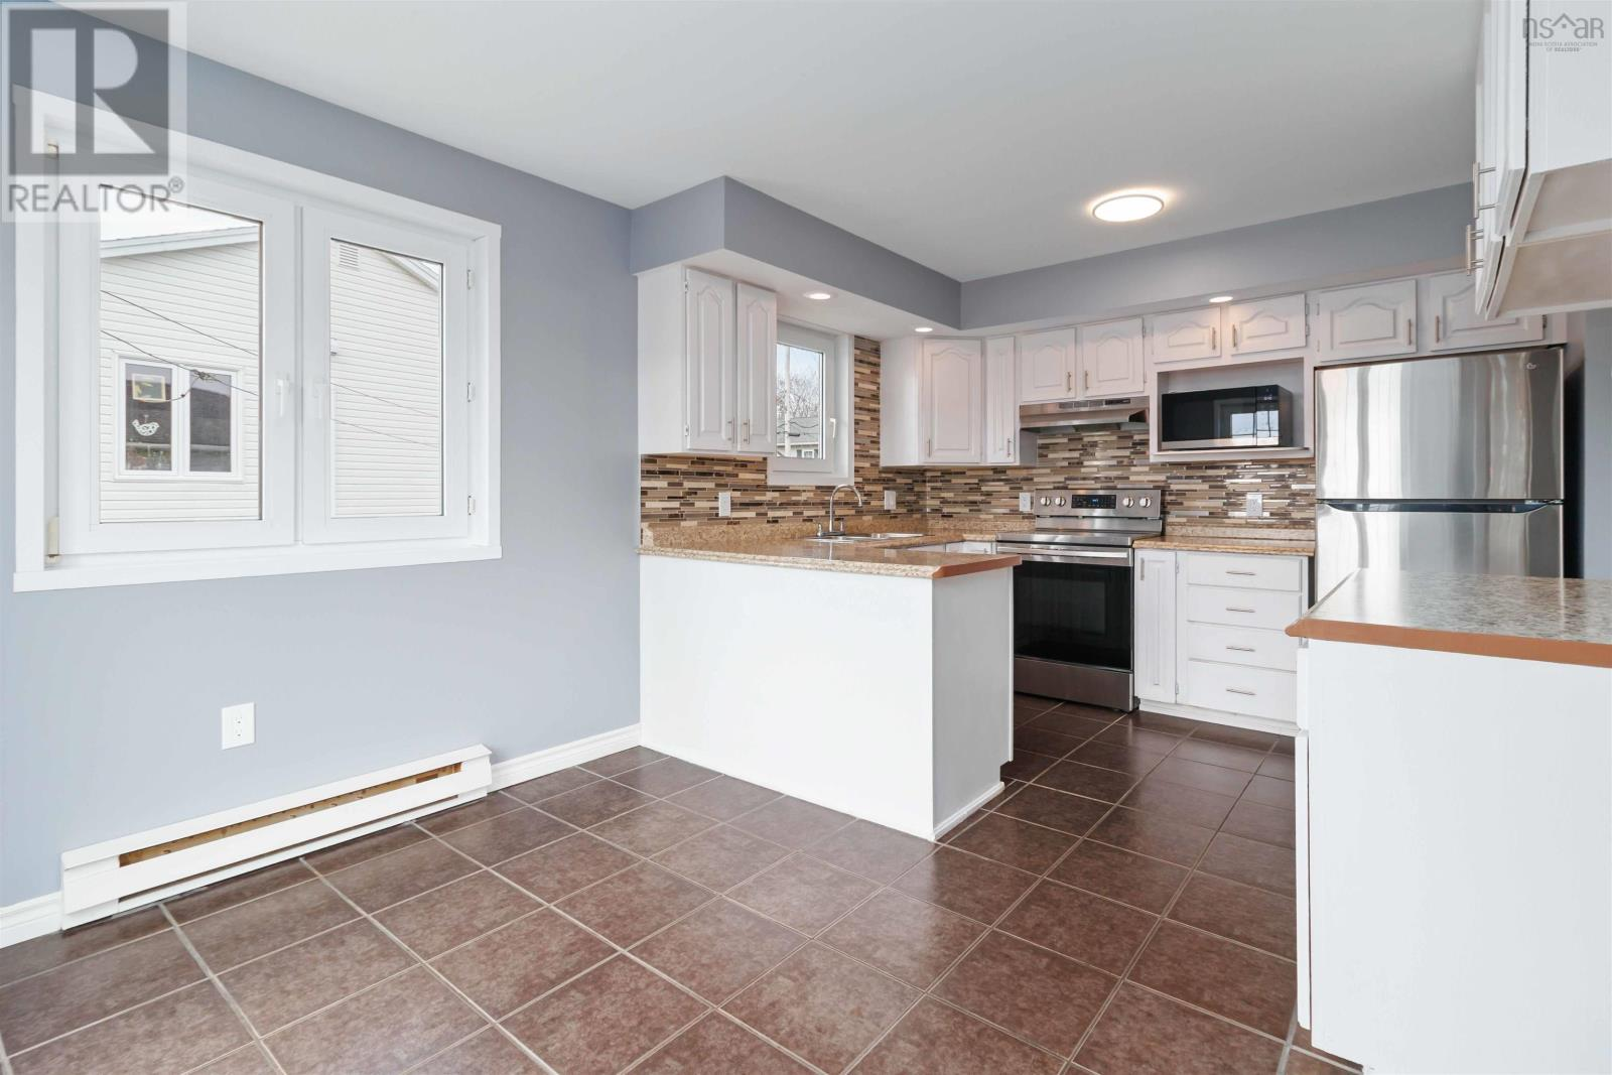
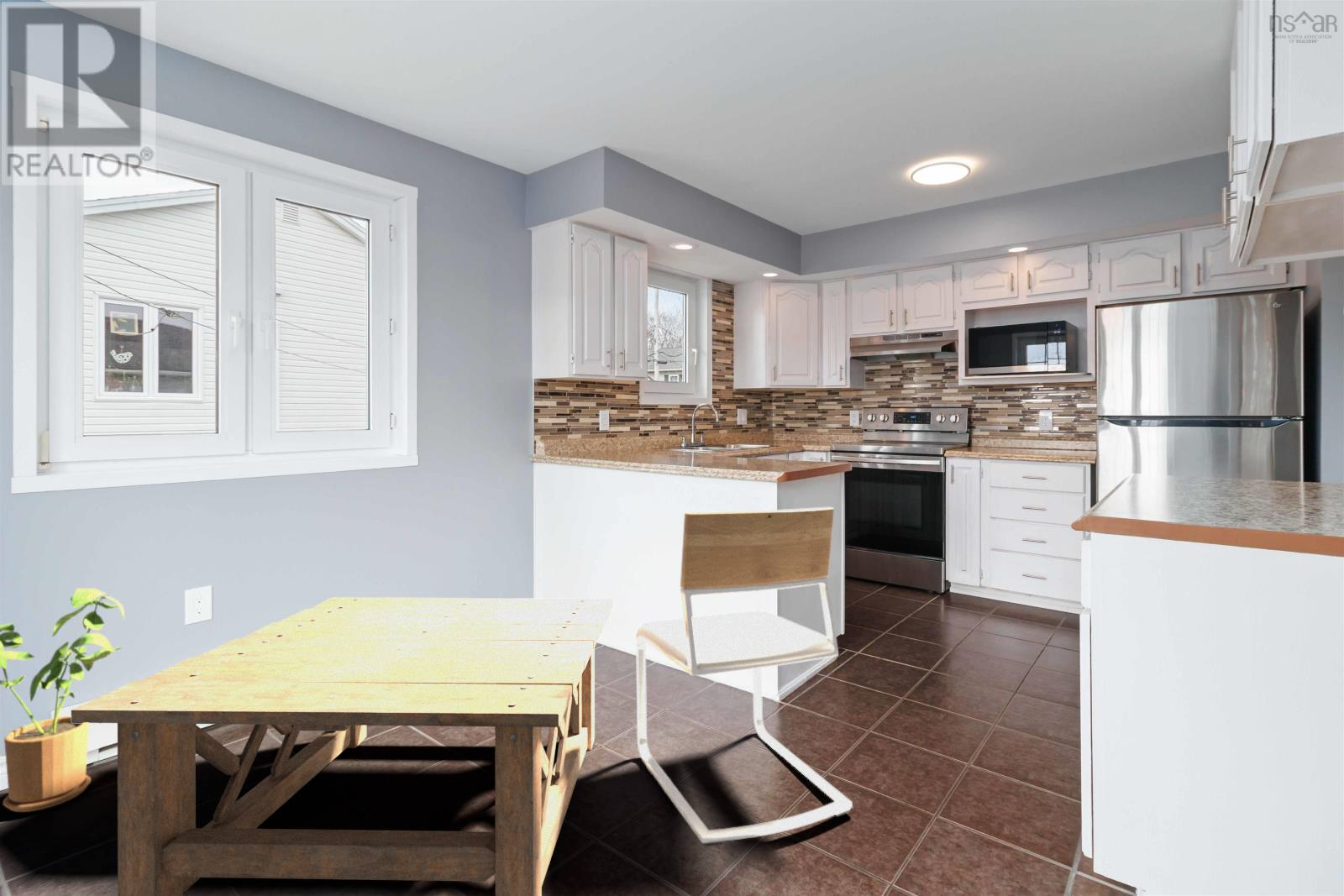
+ house plant [0,588,125,813]
+ chair [635,506,853,848]
+ coffee table [71,596,614,896]
